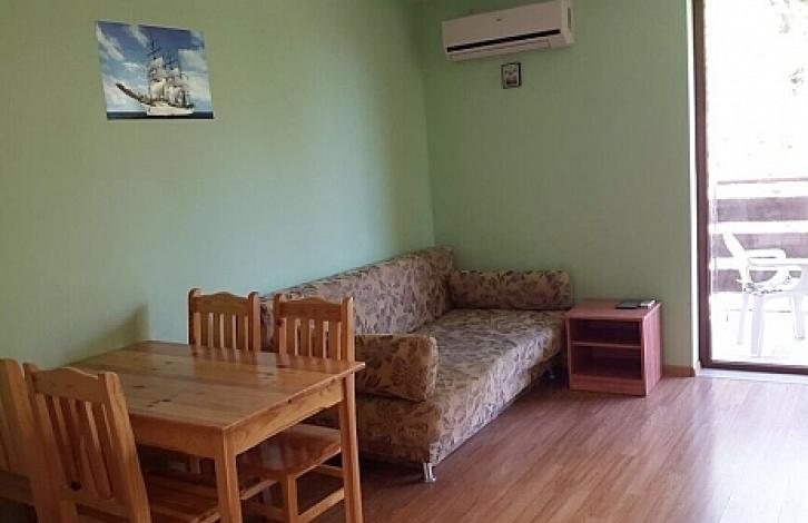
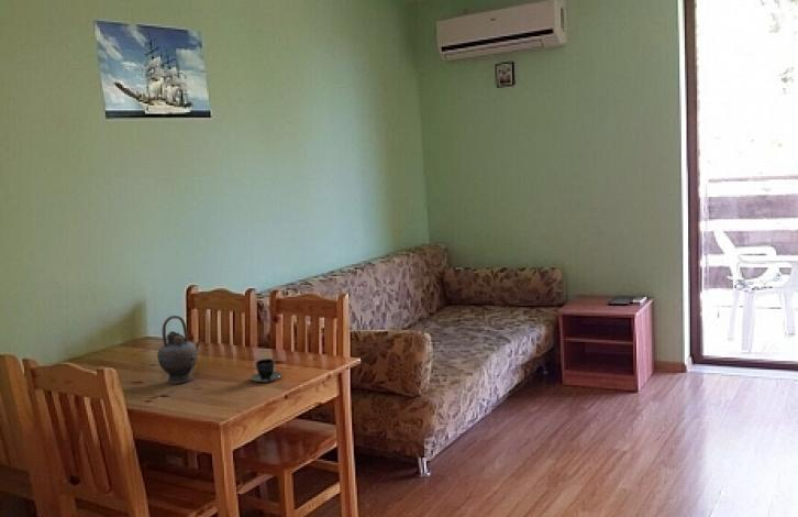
+ teapot [156,315,204,385]
+ teacup [250,358,282,383]
